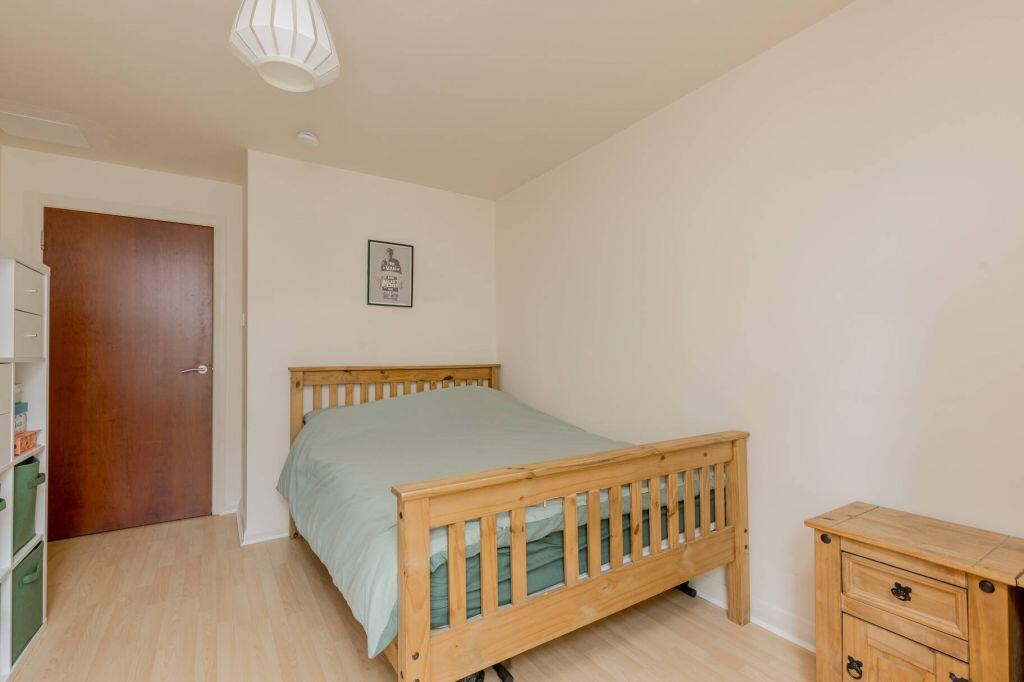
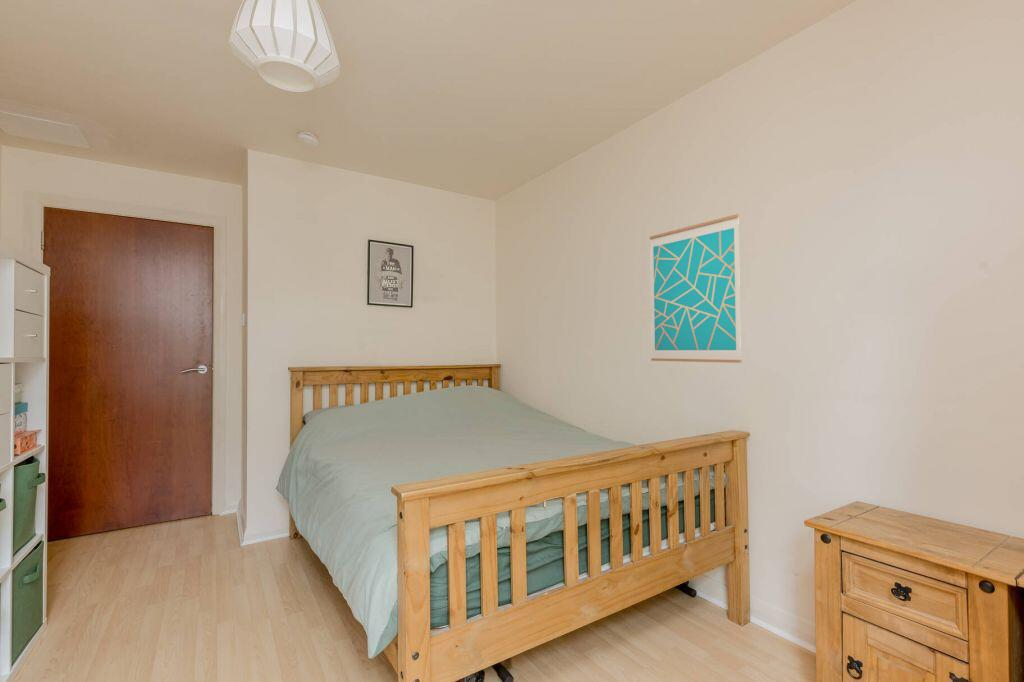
+ wall art [649,213,742,364]
